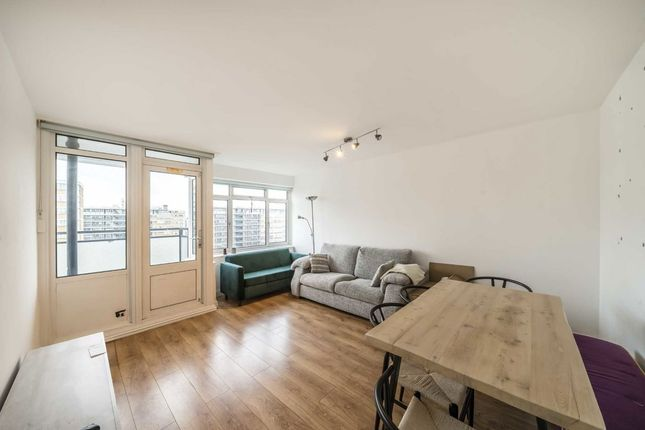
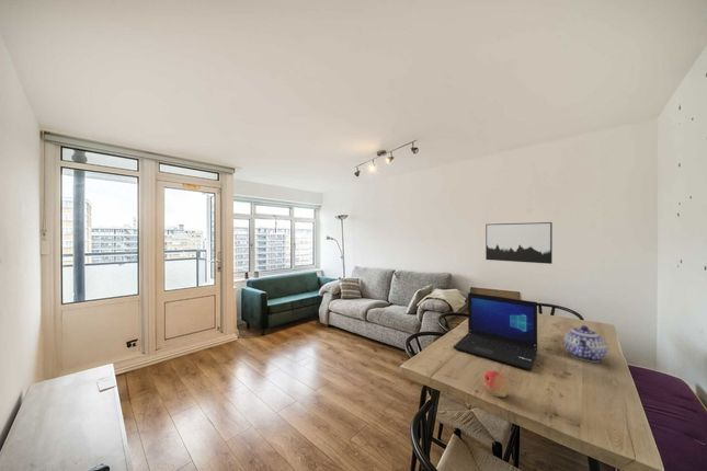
+ teapot [563,324,608,364]
+ wall art [484,221,554,265]
+ laptop [453,291,538,371]
+ fruit [483,369,511,398]
